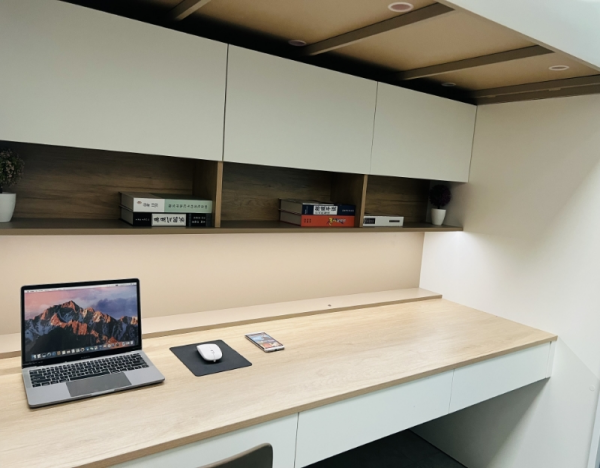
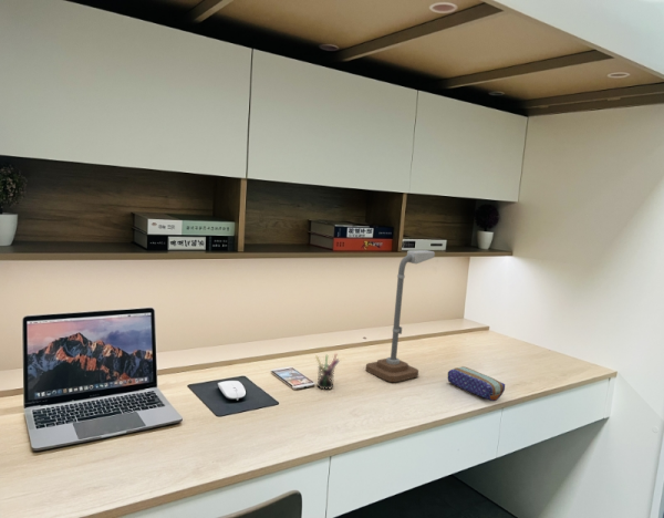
+ pencil case [446,365,506,402]
+ desk lamp [365,249,436,383]
+ pen holder [314,352,341,391]
